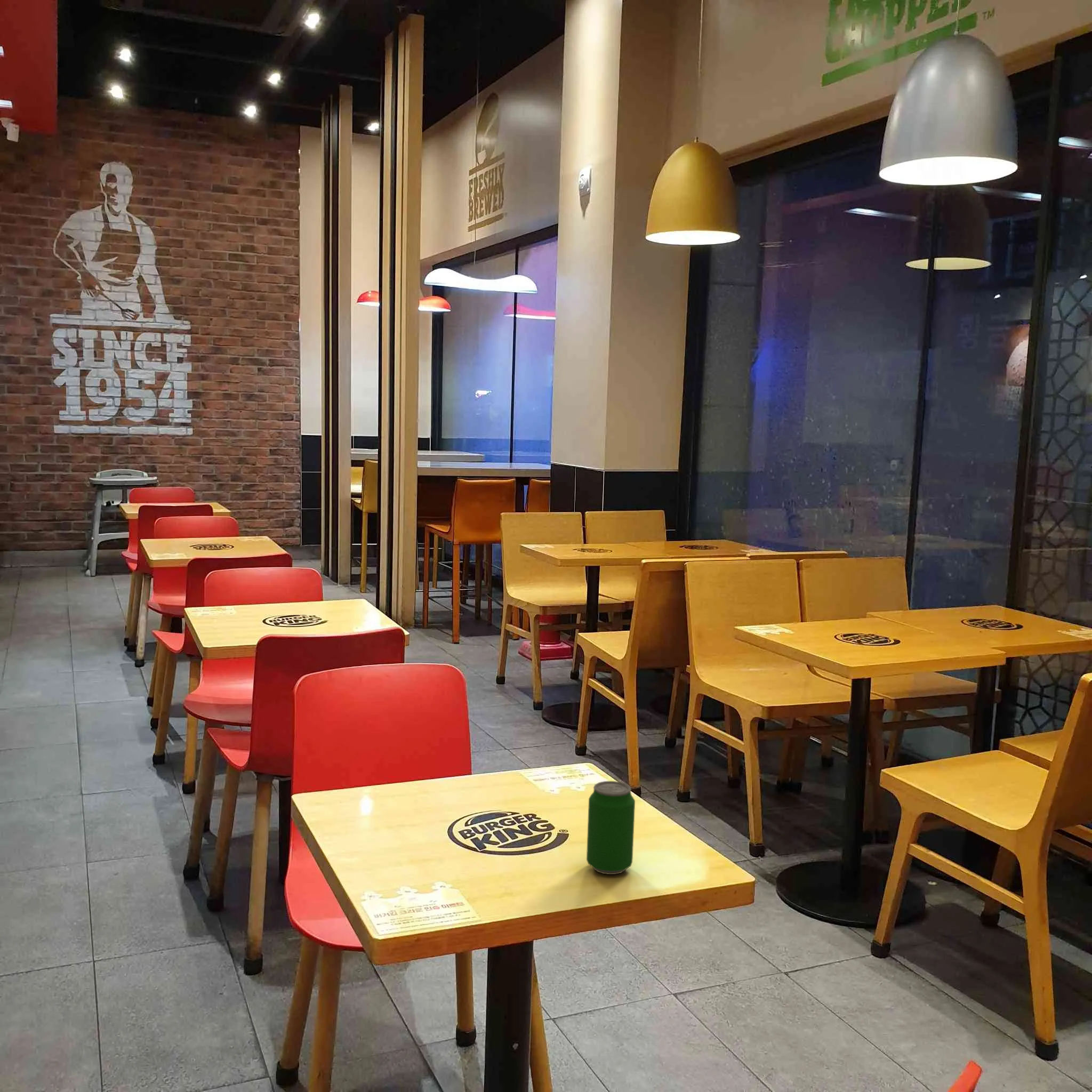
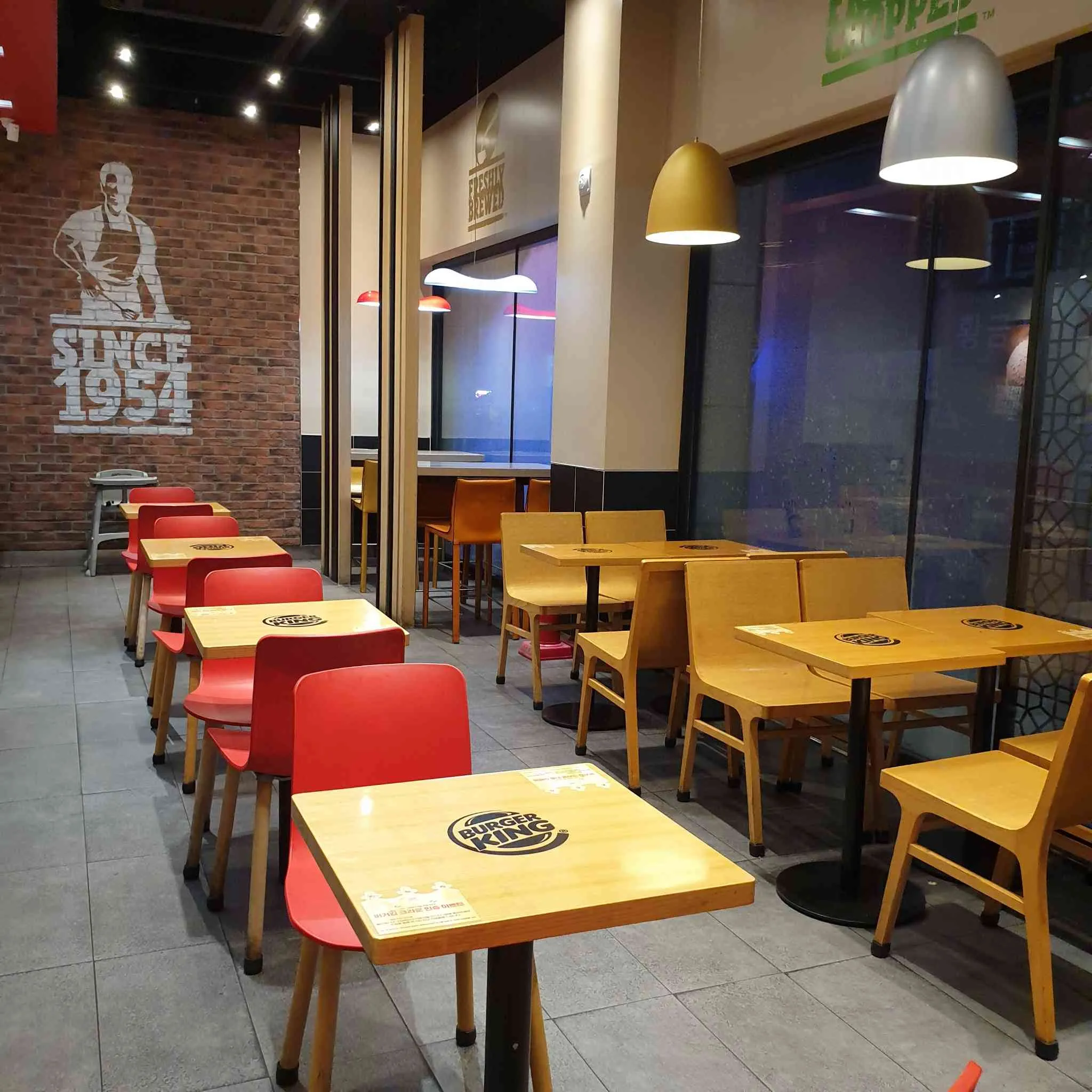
- beverage can [586,781,636,875]
